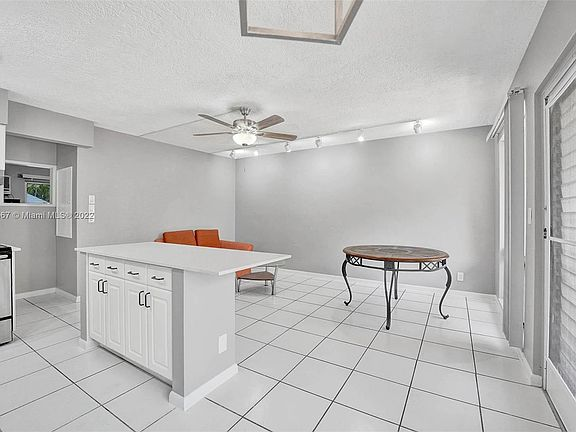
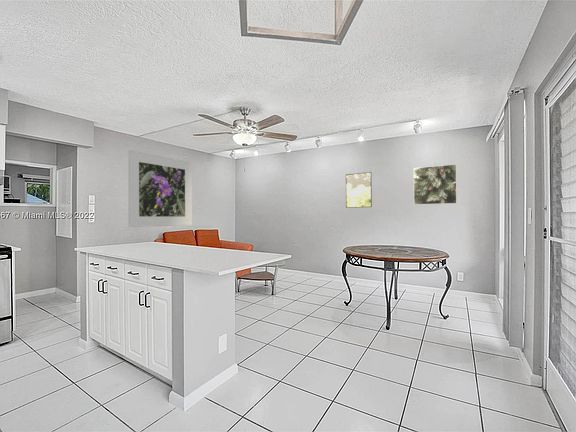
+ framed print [127,149,193,228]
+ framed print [413,163,458,206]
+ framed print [345,171,373,209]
